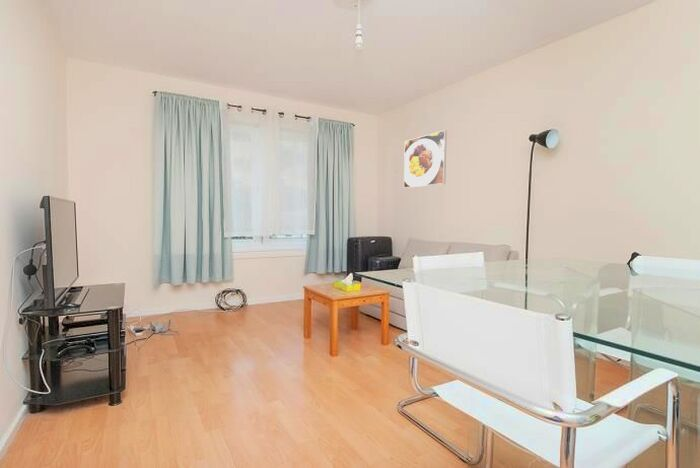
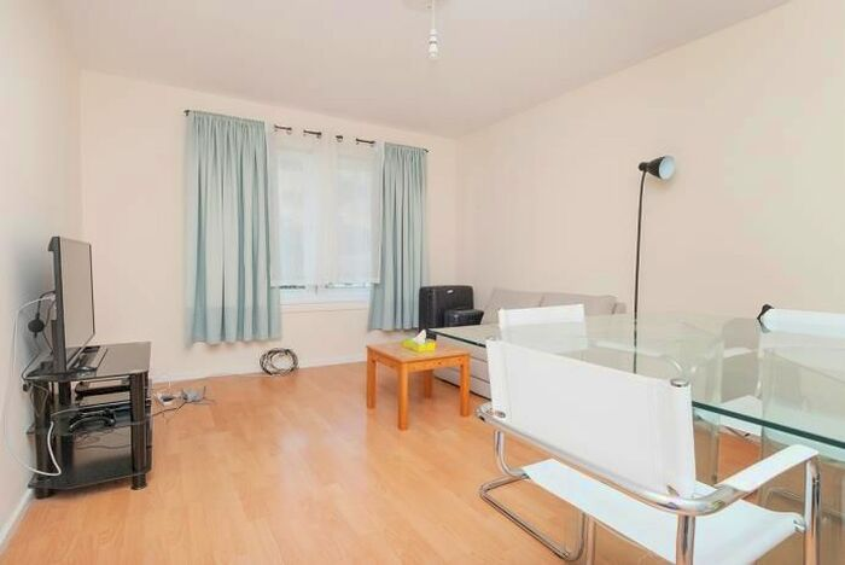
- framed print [403,129,448,189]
